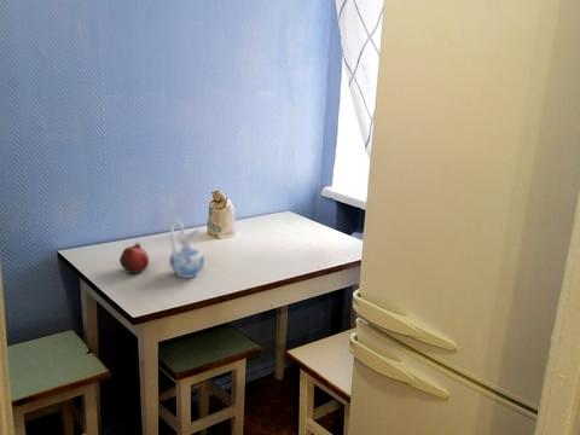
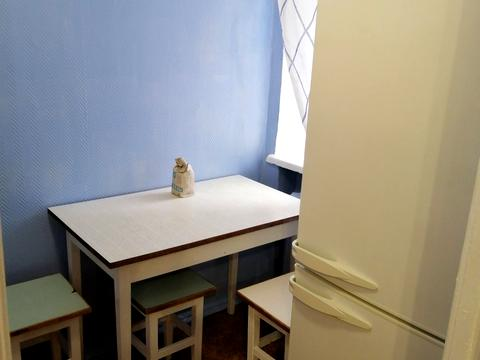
- fruit [118,240,150,276]
- ceramic pitcher [168,219,205,279]
